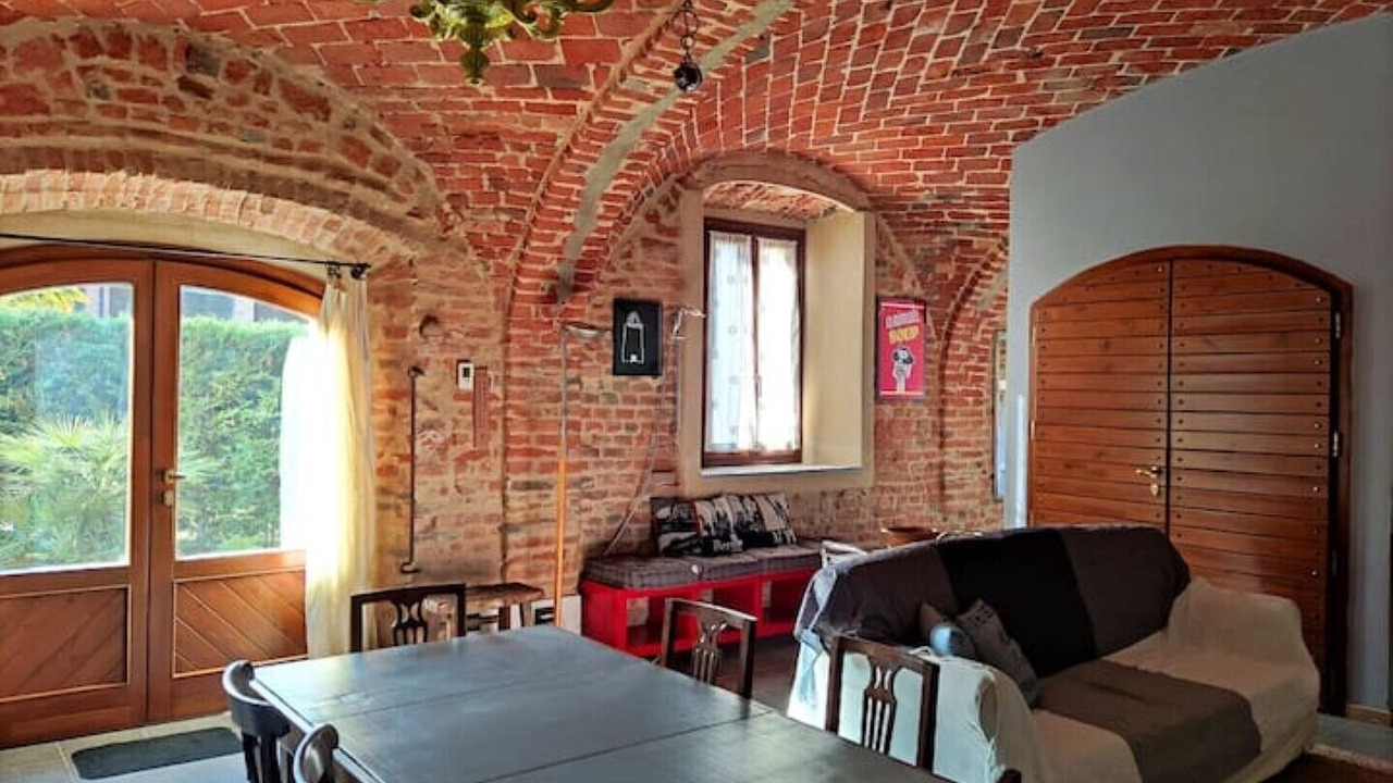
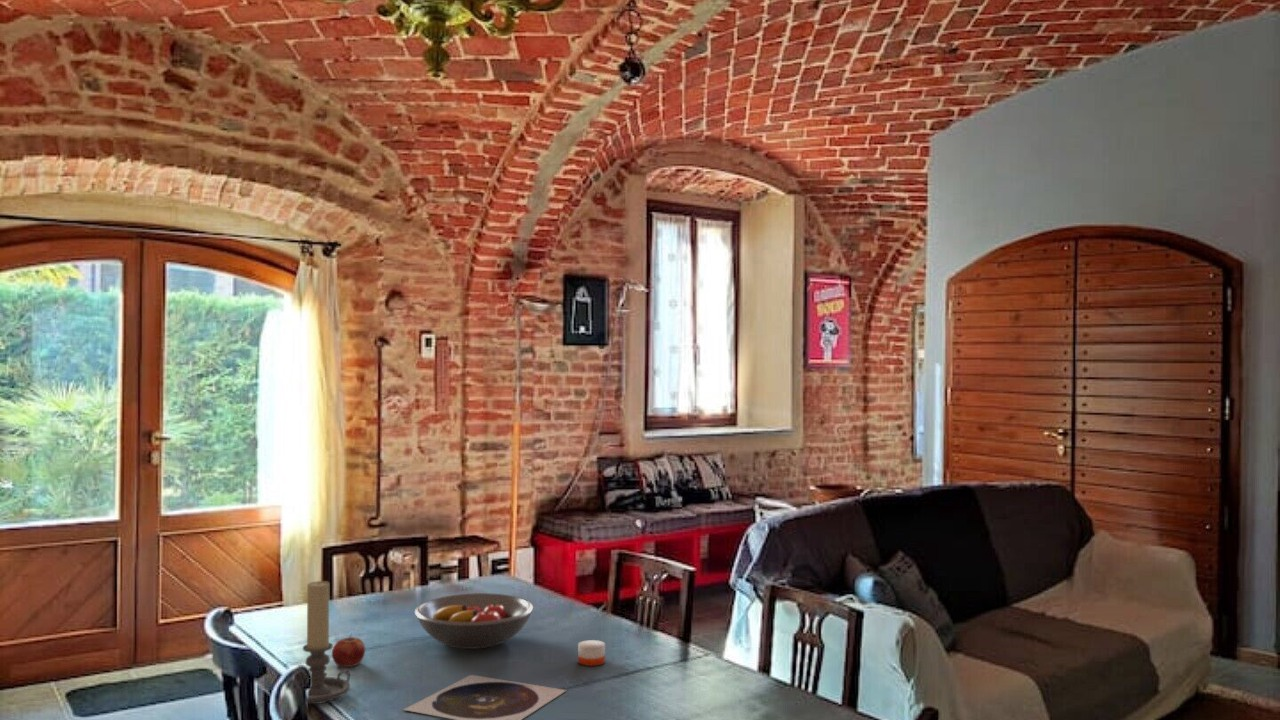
+ plate [402,674,568,720]
+ candle [577,637,606,667]
+ candle holder [302,580,351,705]
+ apple [331,633,366,668]
+ fruit bowl [414,592,535,650]
